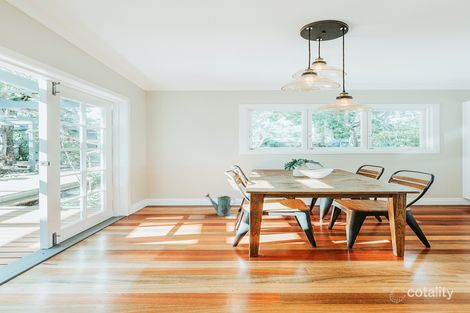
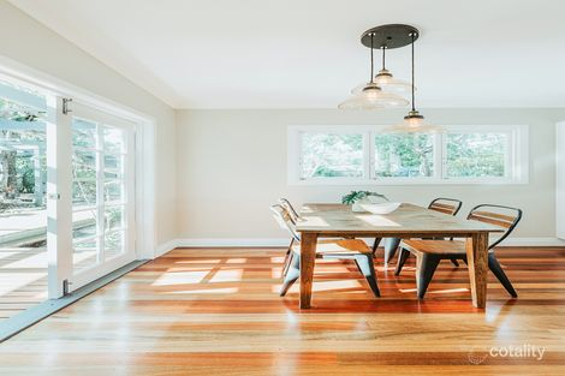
- watering can [205,193,236,217]
